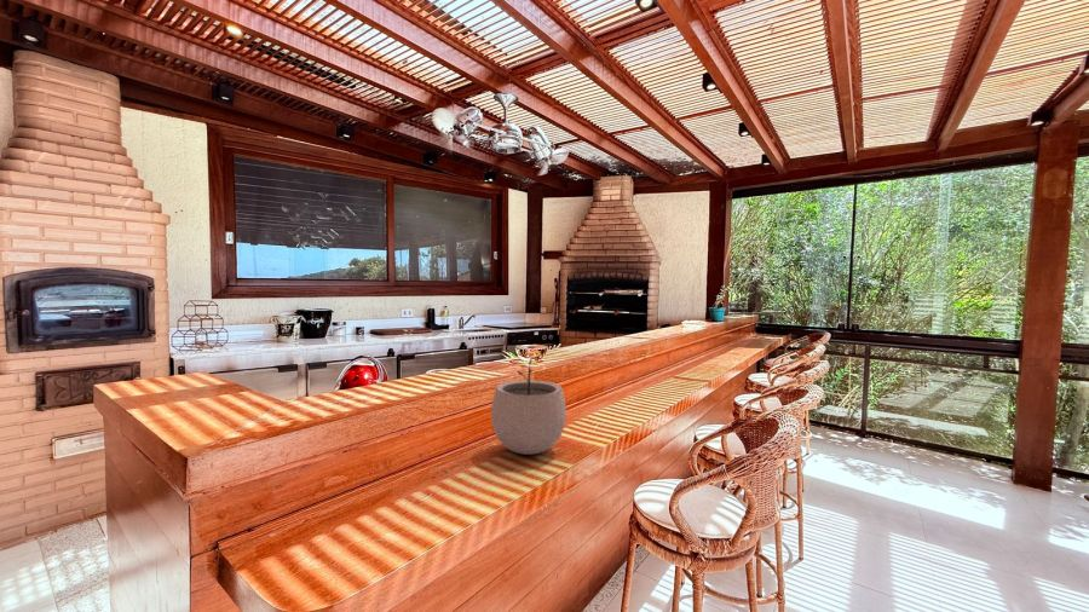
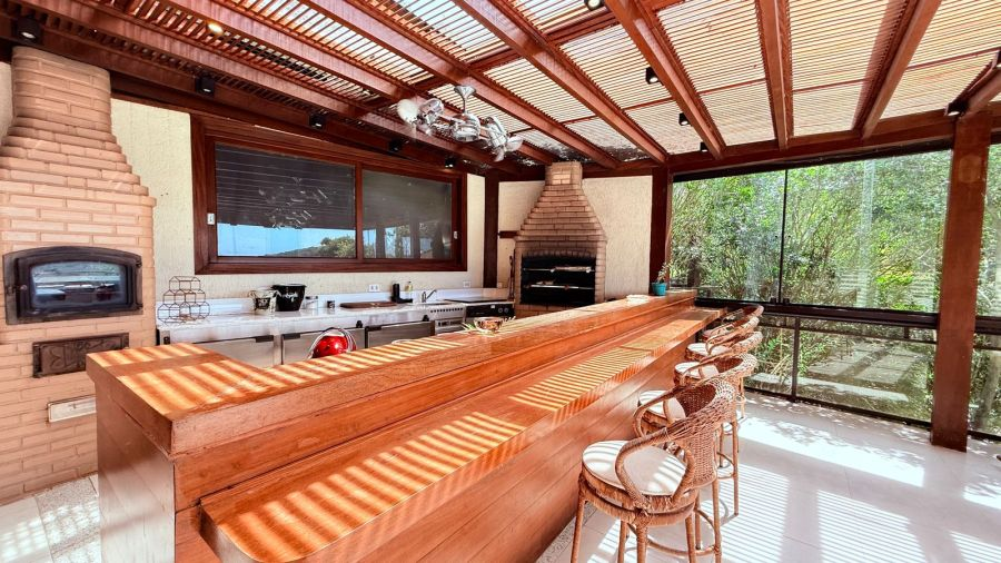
- plant pot [490,357,567,456]
